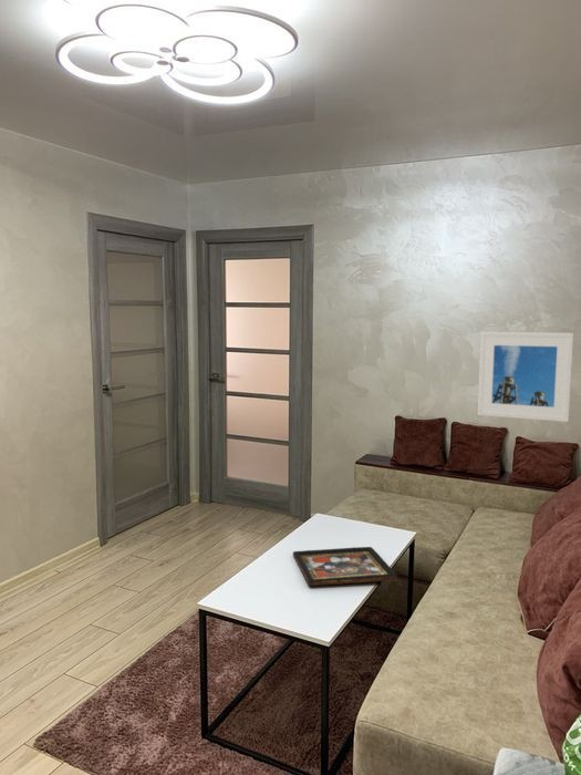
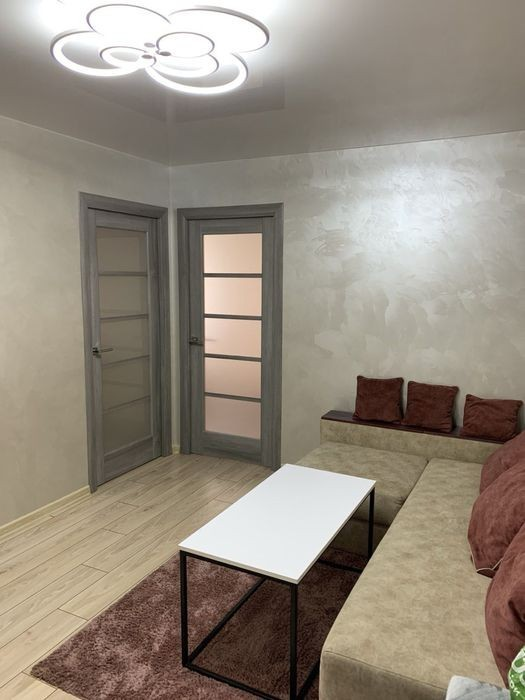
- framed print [477,331,574,423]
- decorative tray [292,546,398,587]
